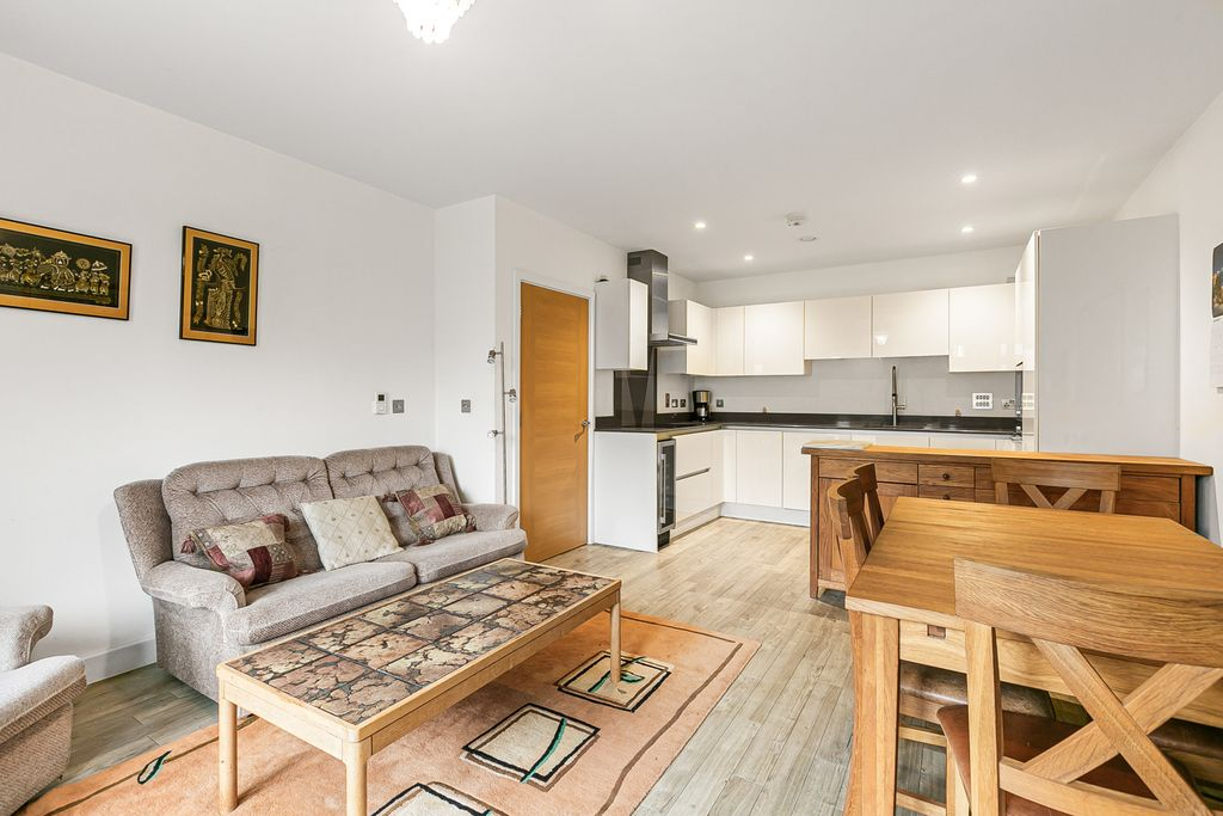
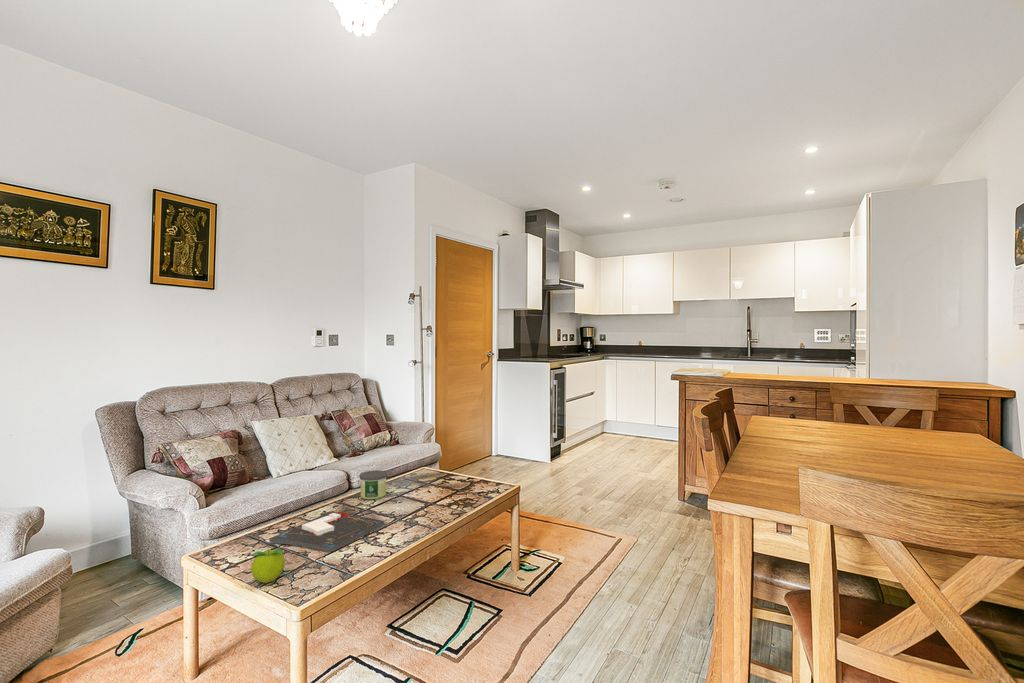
+ candle [358,469,388,500]
+ board game [268,510,385,553]
+ fruit [250,548,286,584]
